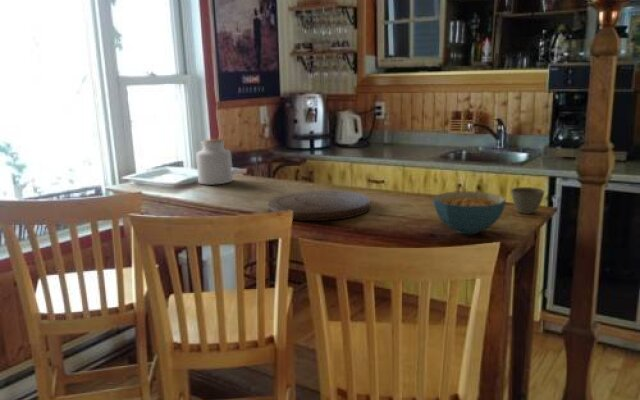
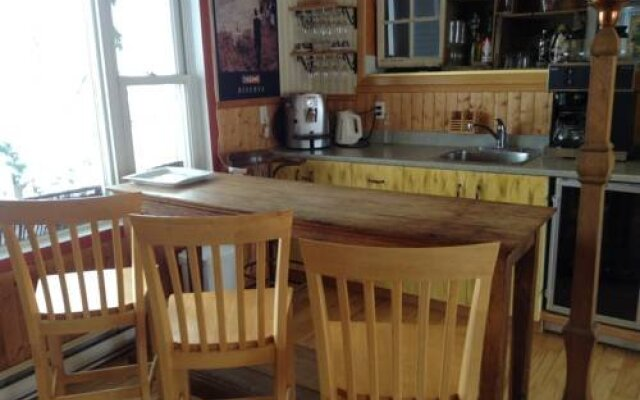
- jar [195,138,234,186]
- cutting board [268,189,371,222]
- cereal bowl [432,190,507,235]
- flower pot [510,186,546,215]
